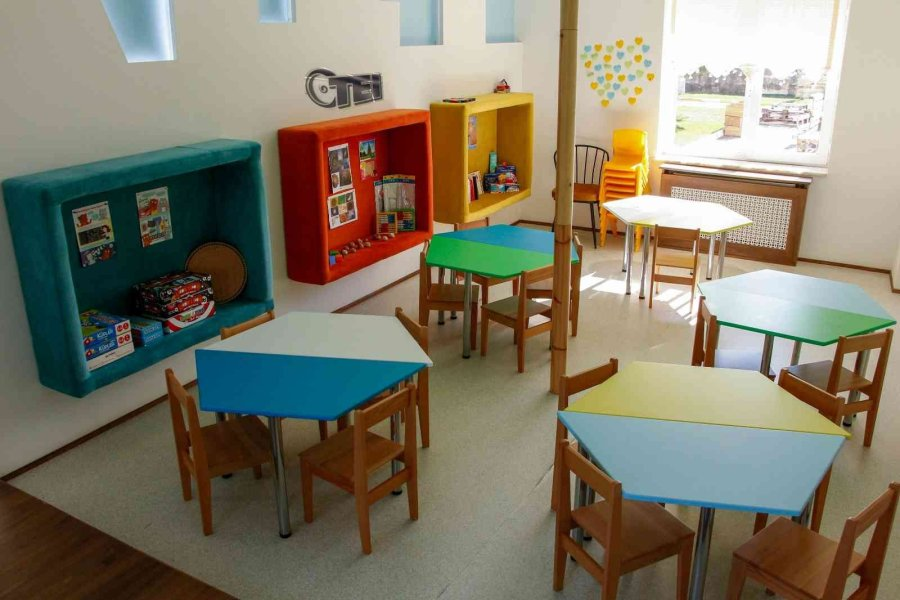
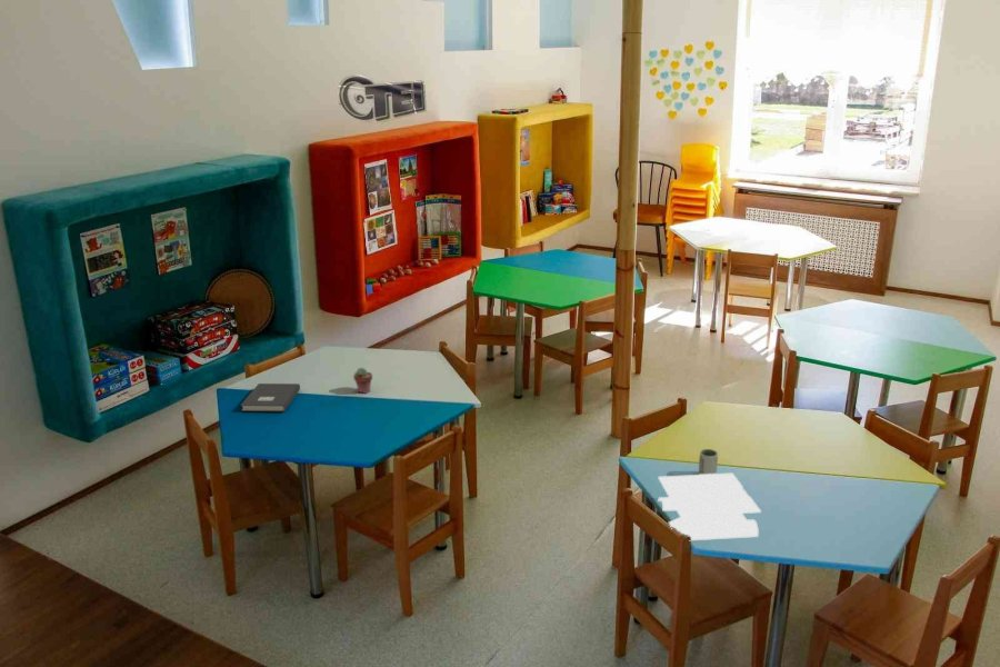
+ book [240,382,301,412]
+ potted succulent [352,367,373,395]
+ papers [657,472,762,541]
+ cup [698,448,719,475]
